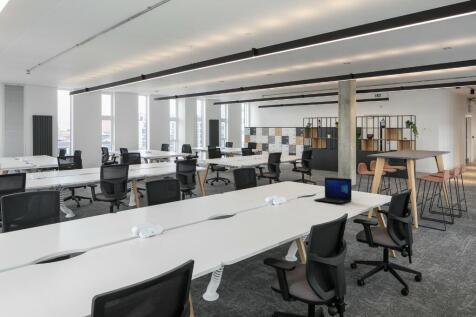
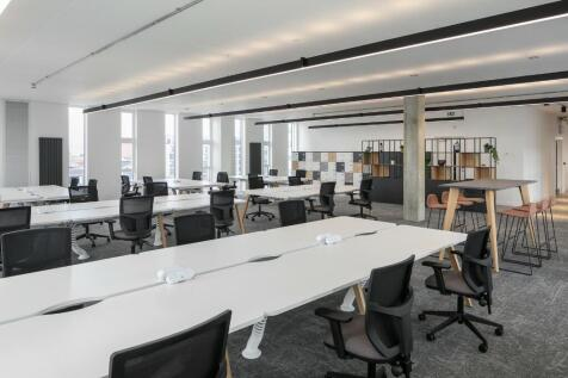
- laptop [313,176,353,205]
